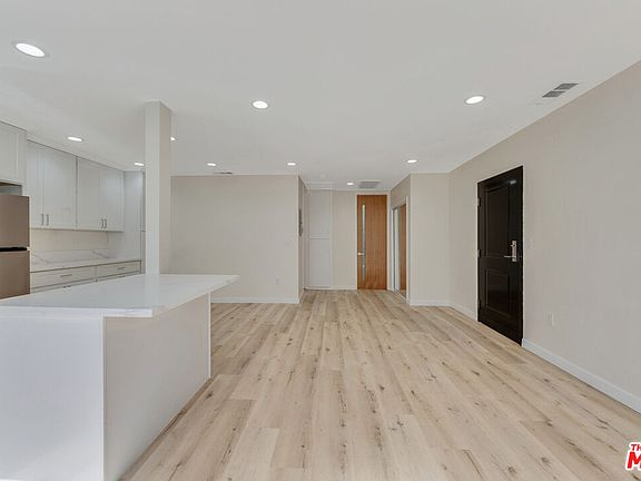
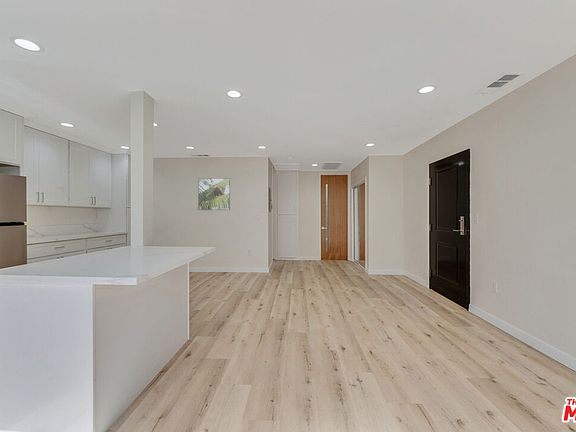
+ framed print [197,177,231,211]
